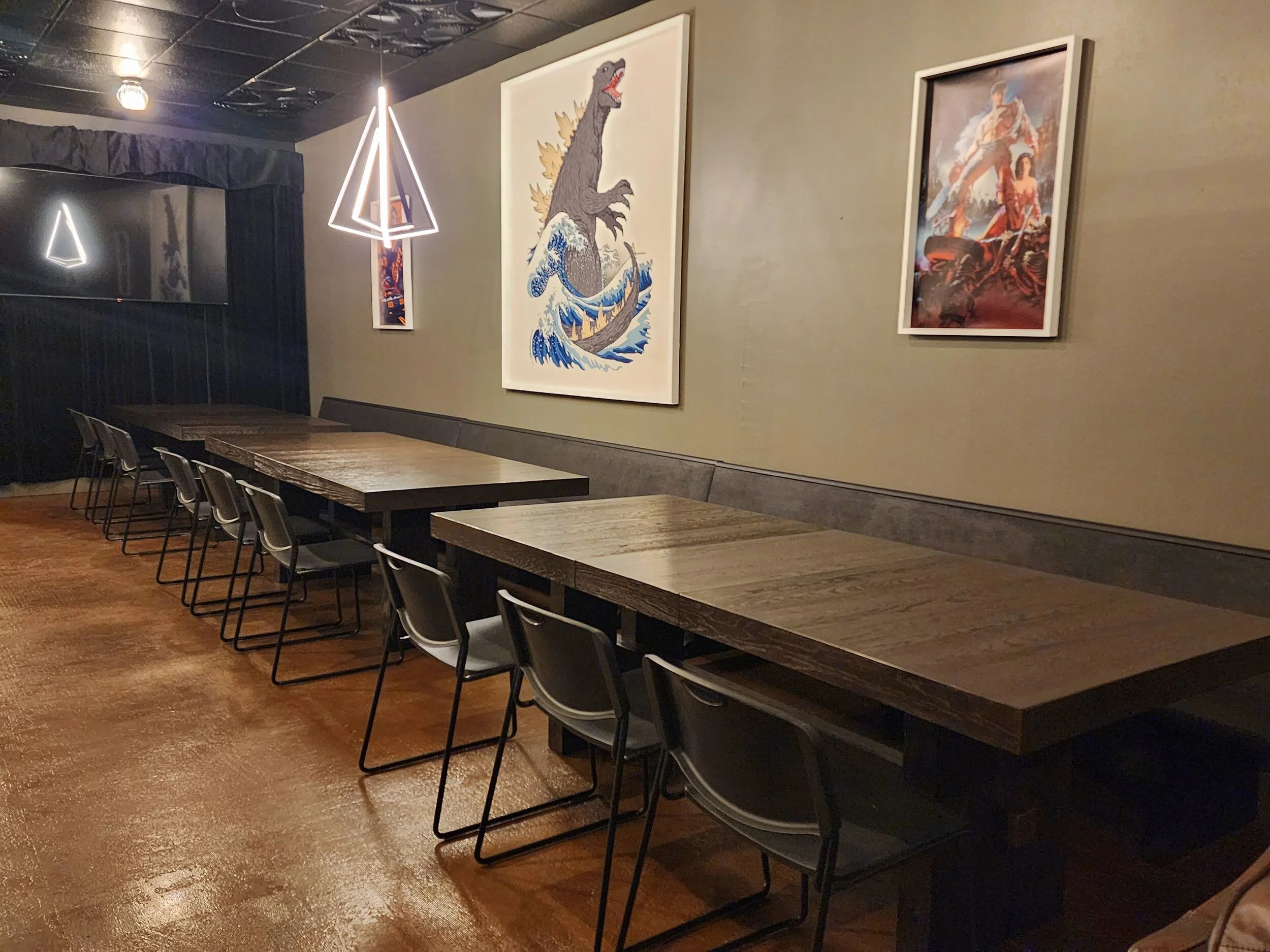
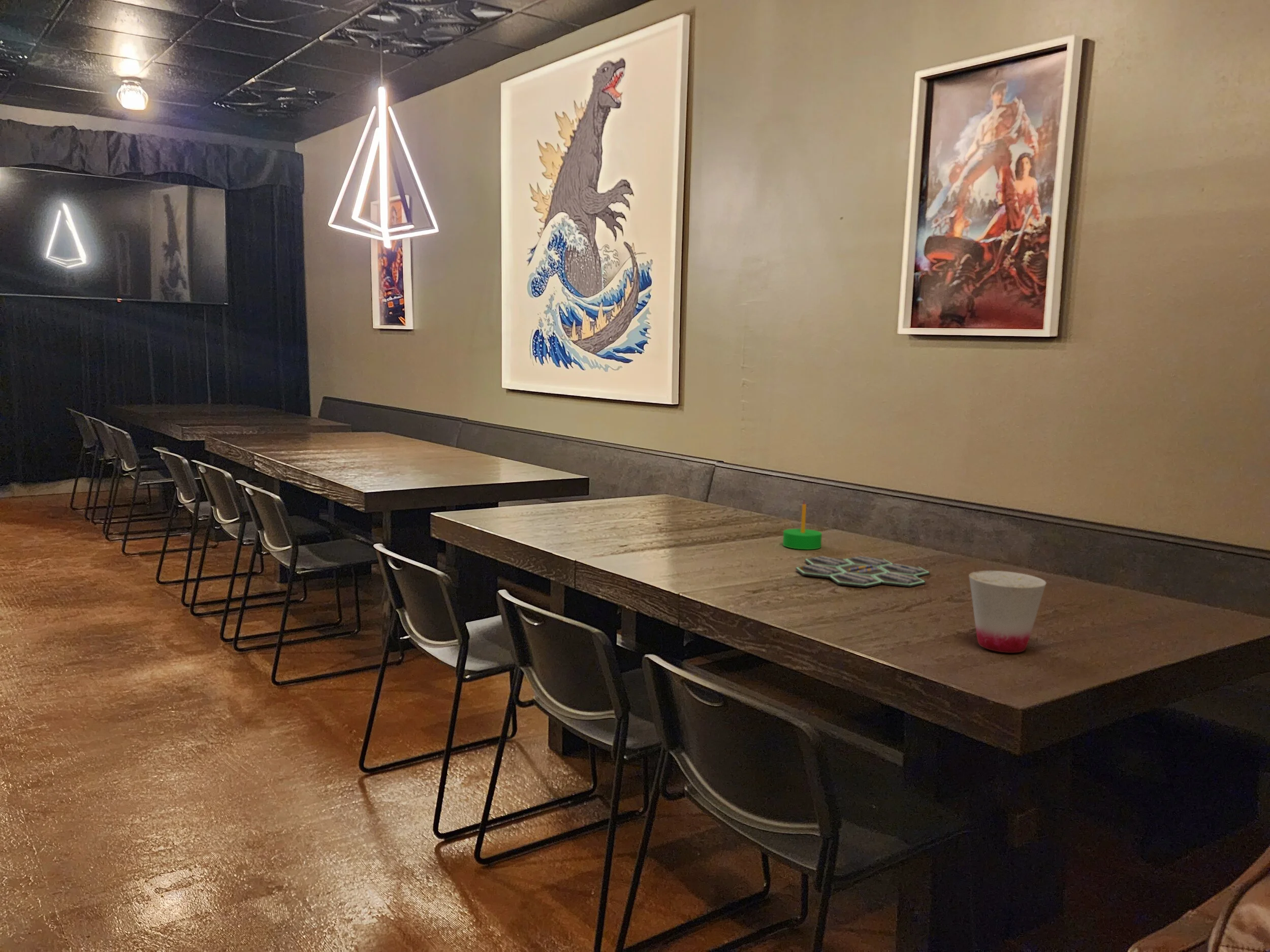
+ candle [782,500,822,550]
+ cup [968,570,1046,653]
+ board game [795,555,930,588]
